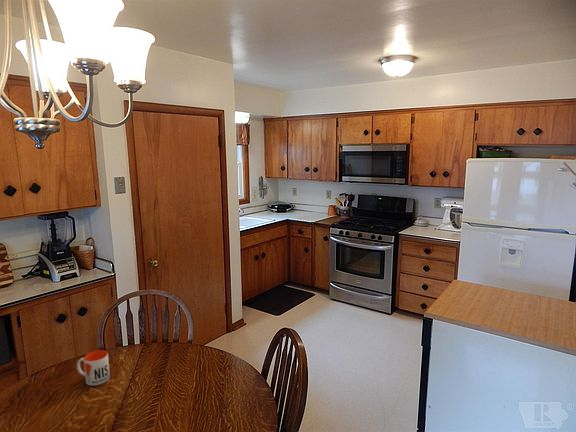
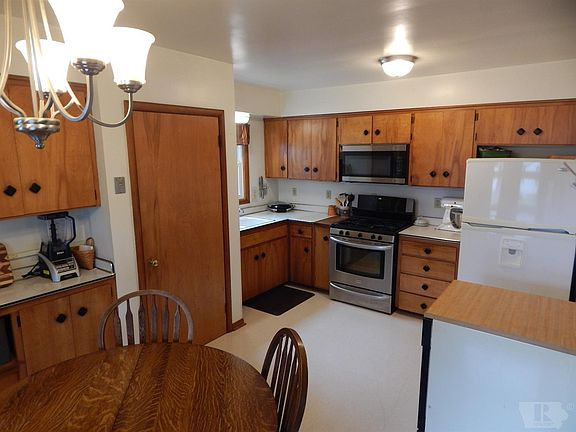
- mug [76,349,111,387]
